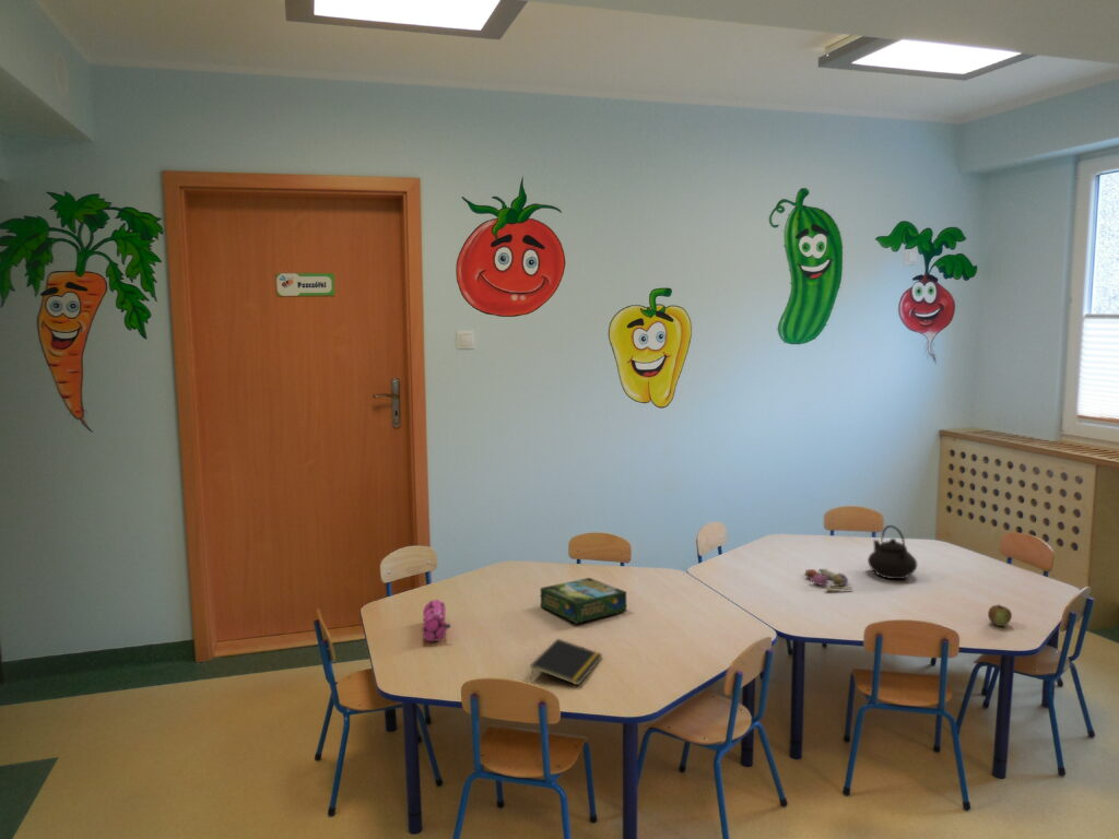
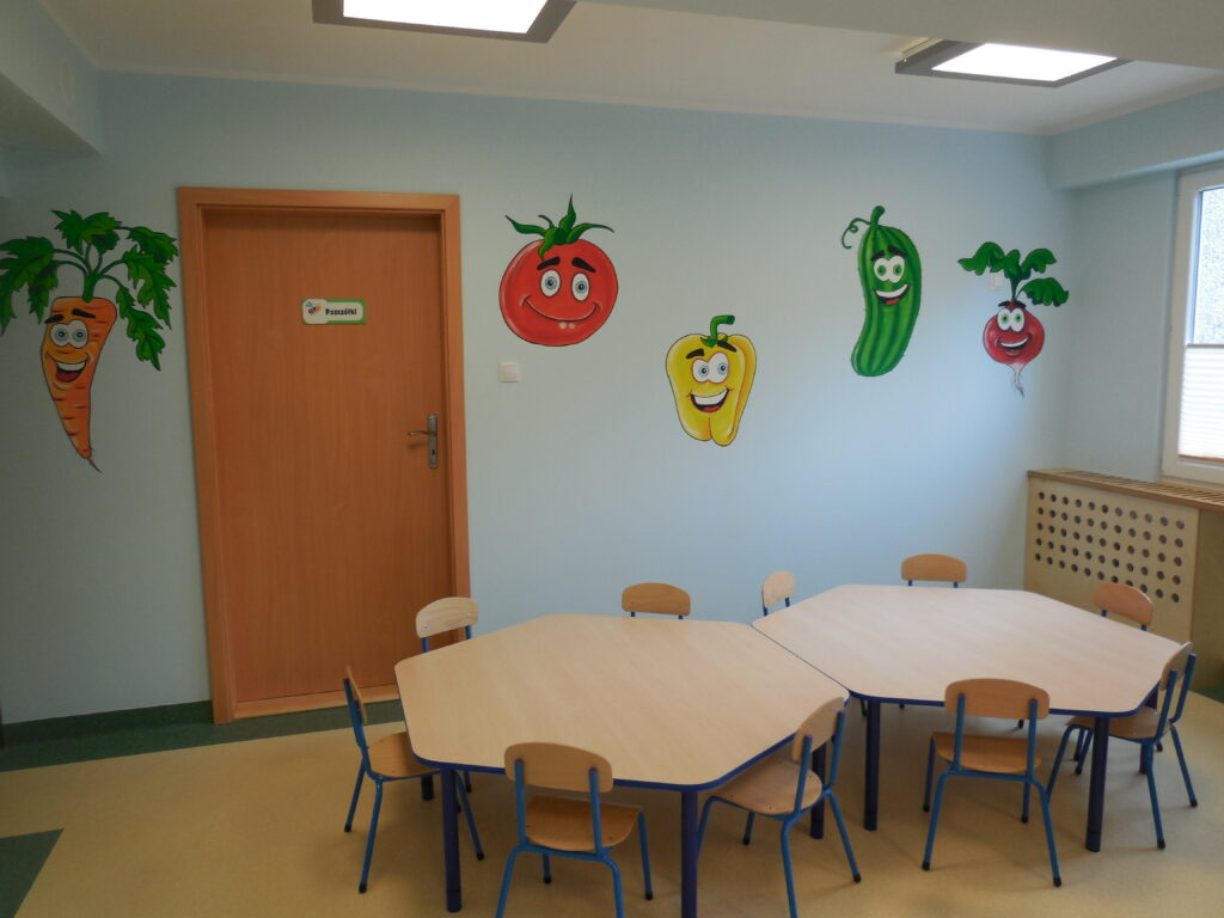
- pencil case [422,599,451,642]
- board game [540,577,627,625]
- apple [987,603,1013,627]
- toy food set [804,568,853,592]
- teapot [867,524,918,580]
- notepad [530,638,603,686]
